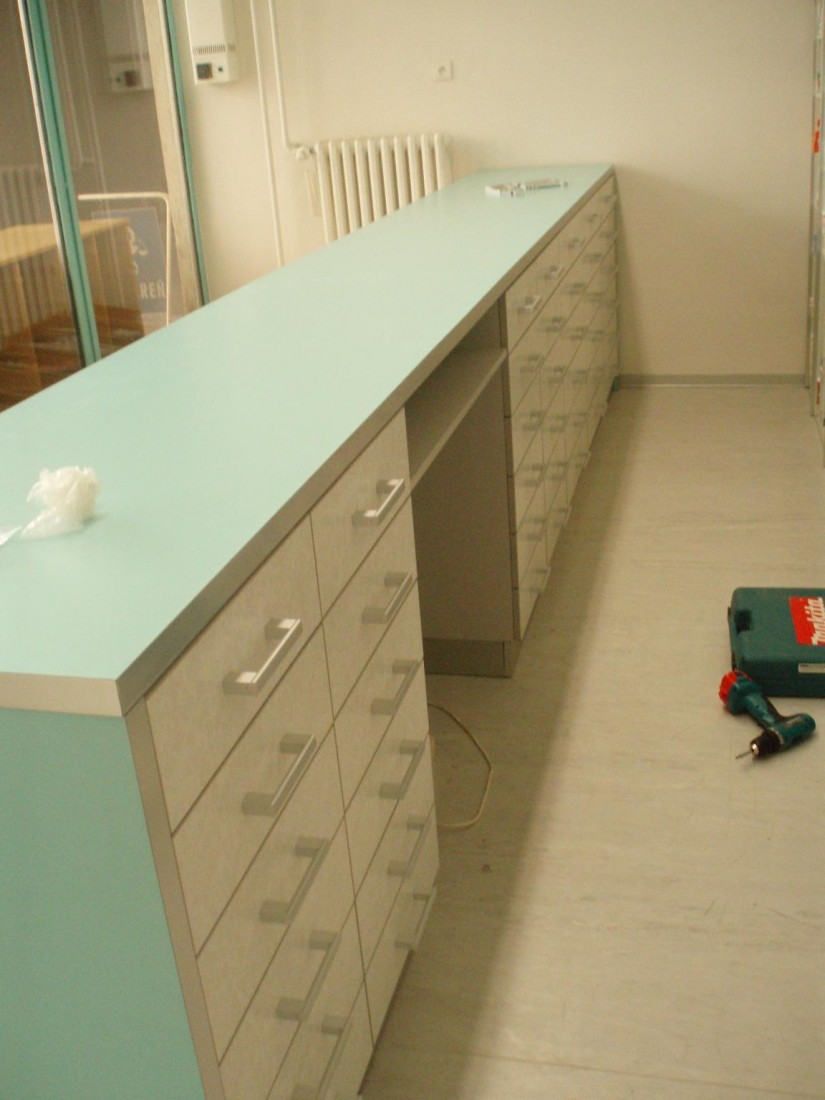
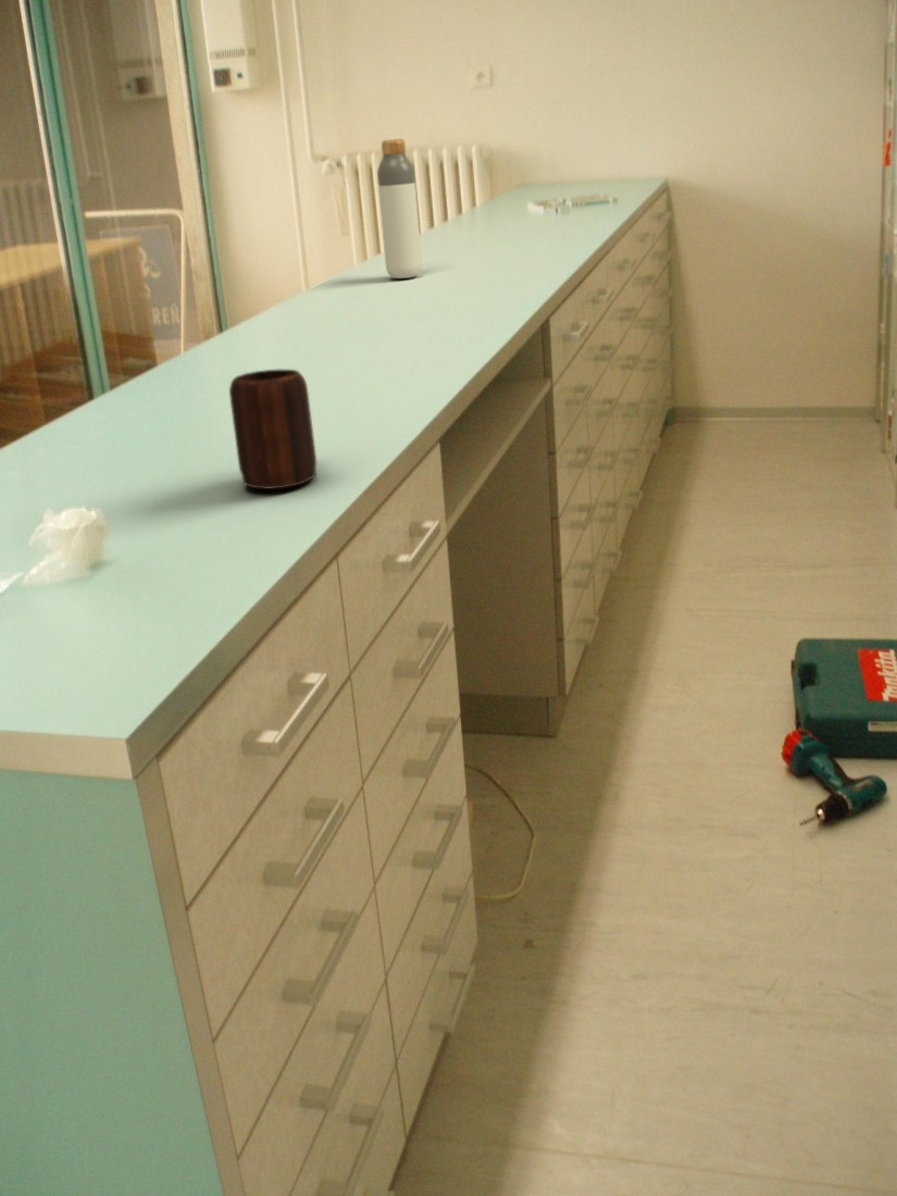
+ mug [228,369,317,490]
+ bottle [376,138,423,279]
